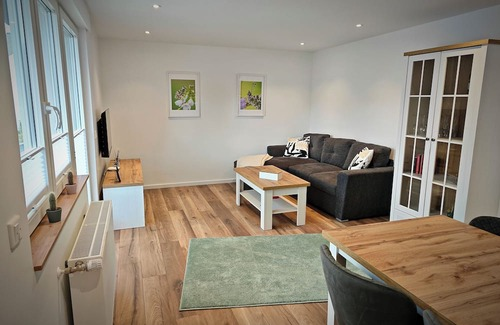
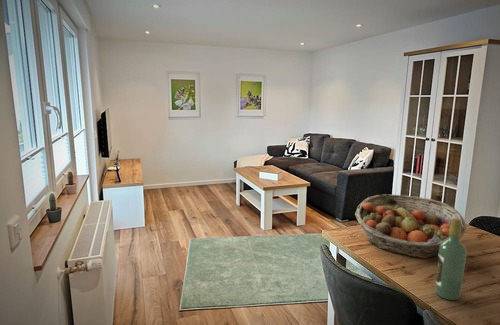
+ wine bottle [434,218,468,301]
+ fruit basket [354,193,467,259]
